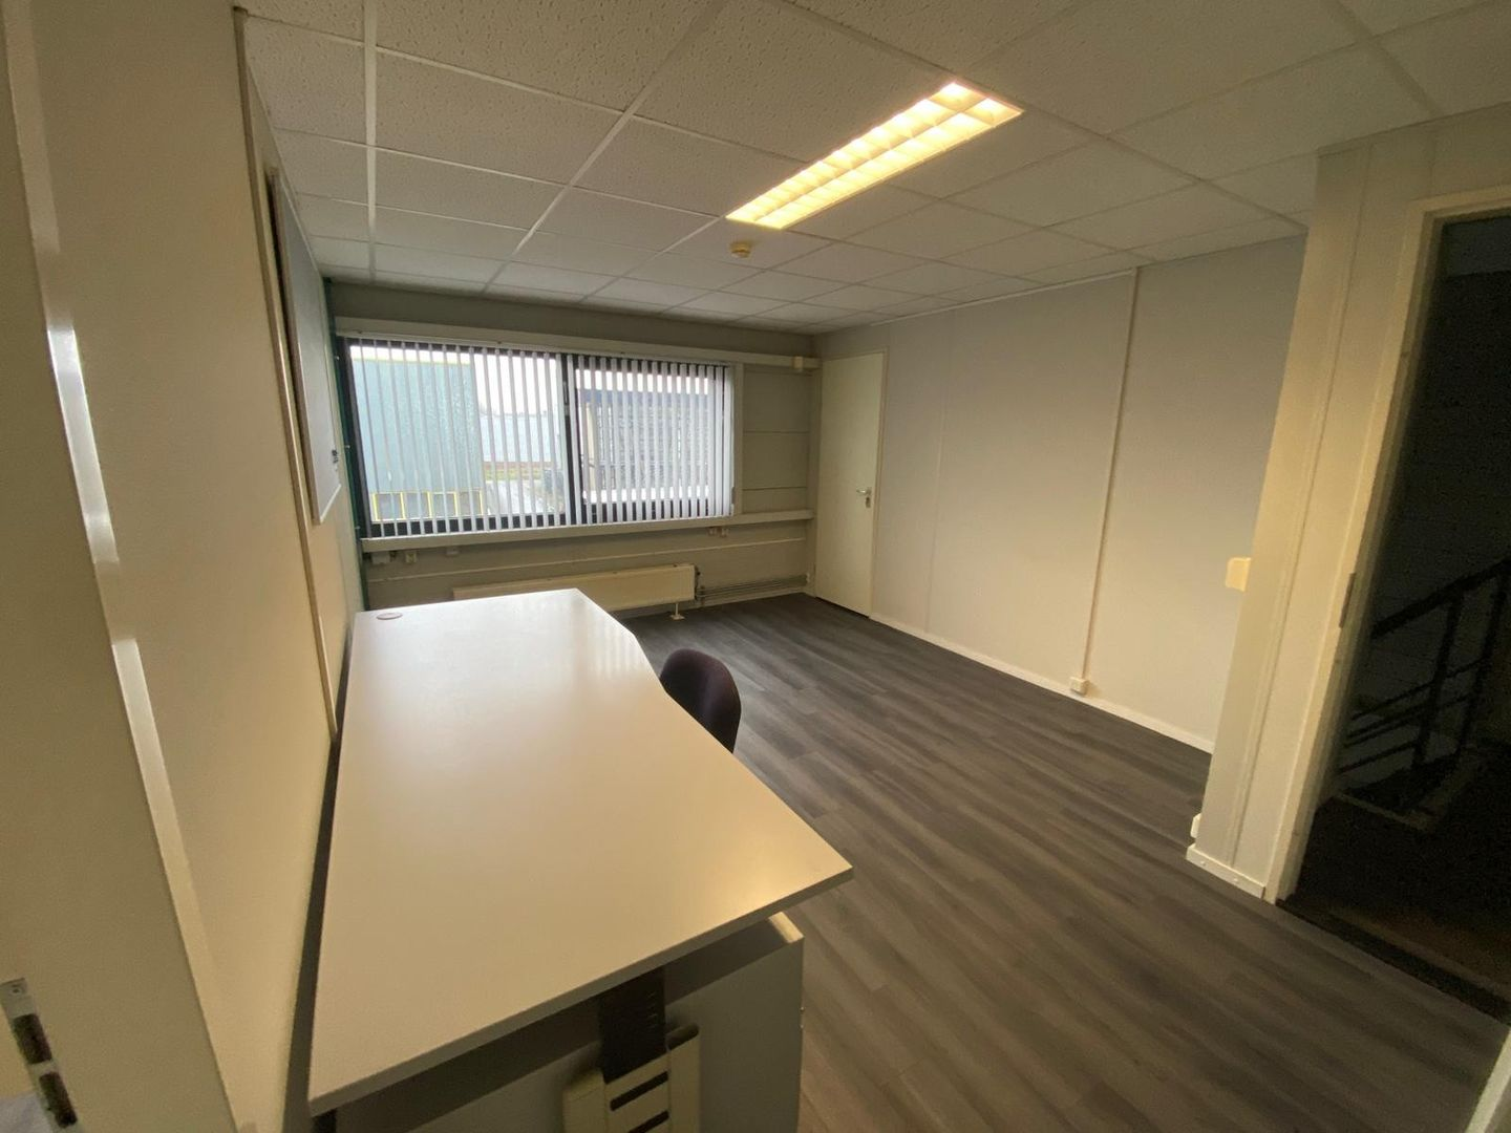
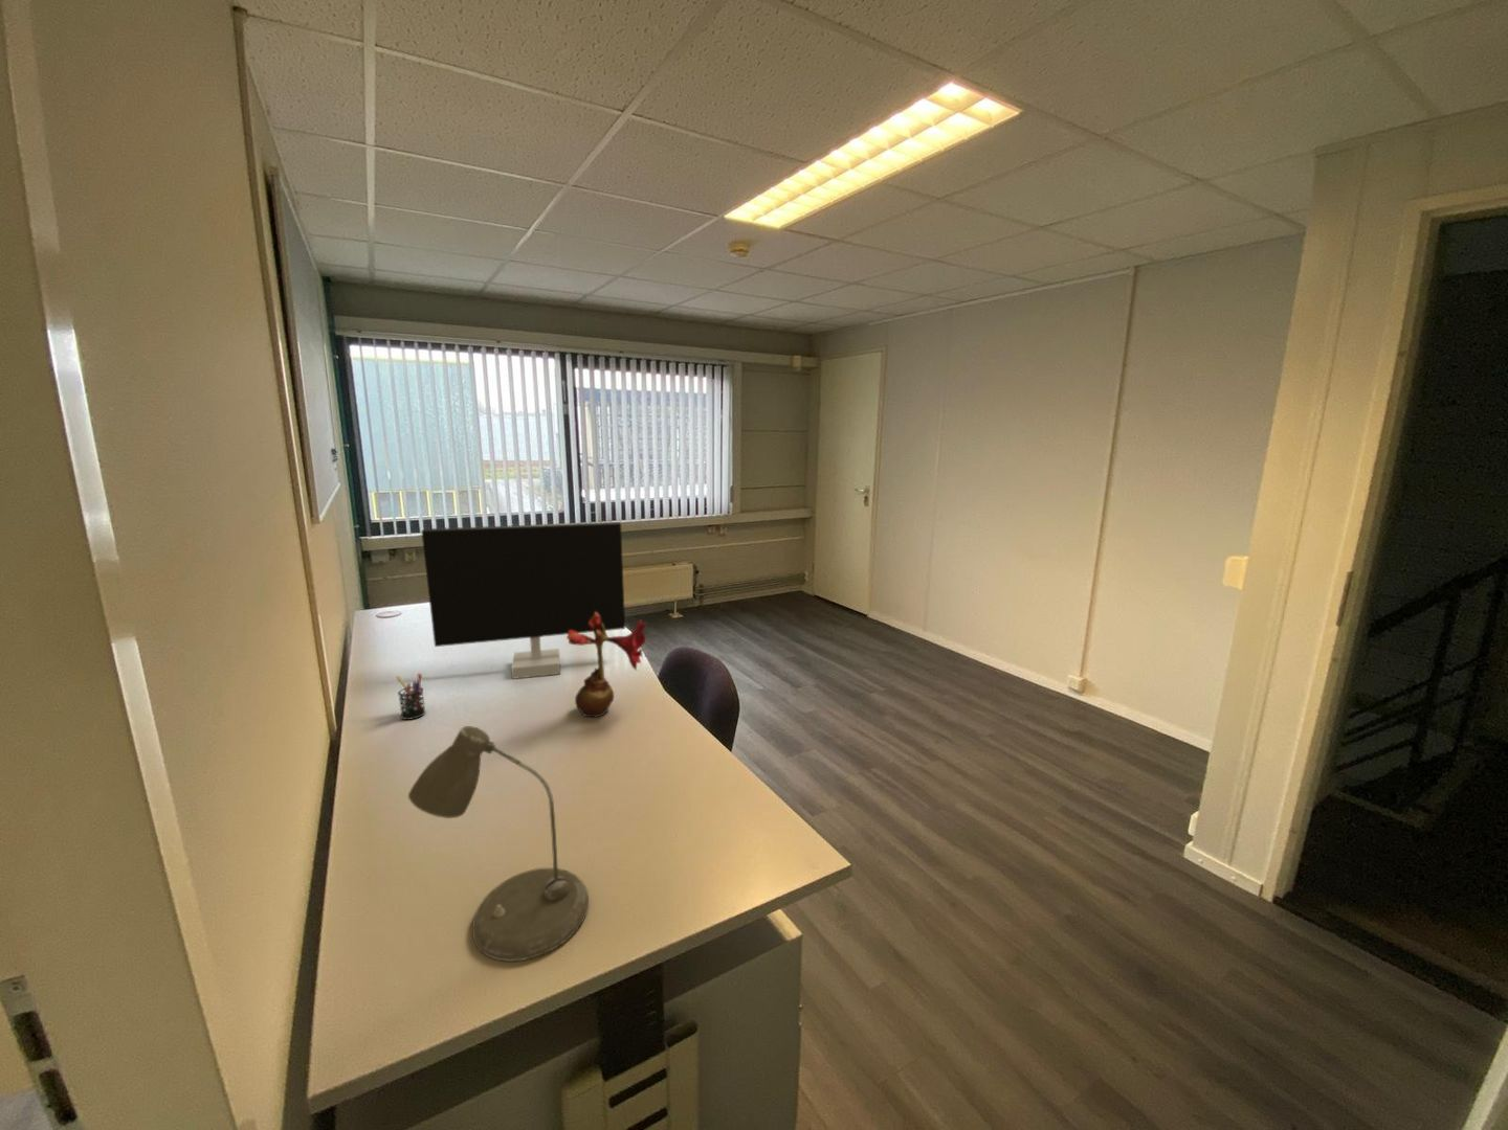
+ desk lamp [407,725,590,963]
+ flower [565,612,650,718]
+ pen holder [394,673,427,720]
+ monitor [420,521,626,680]
